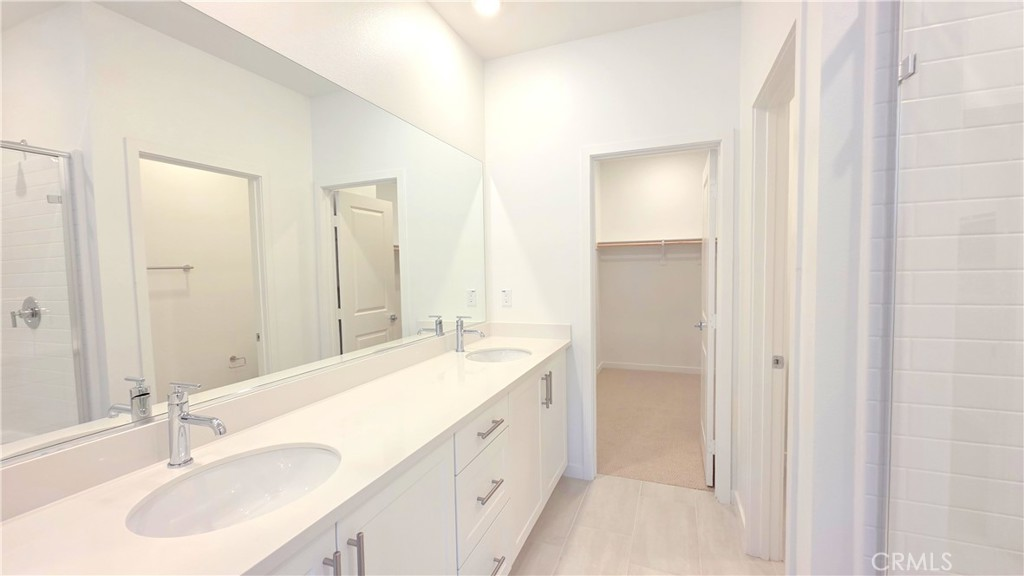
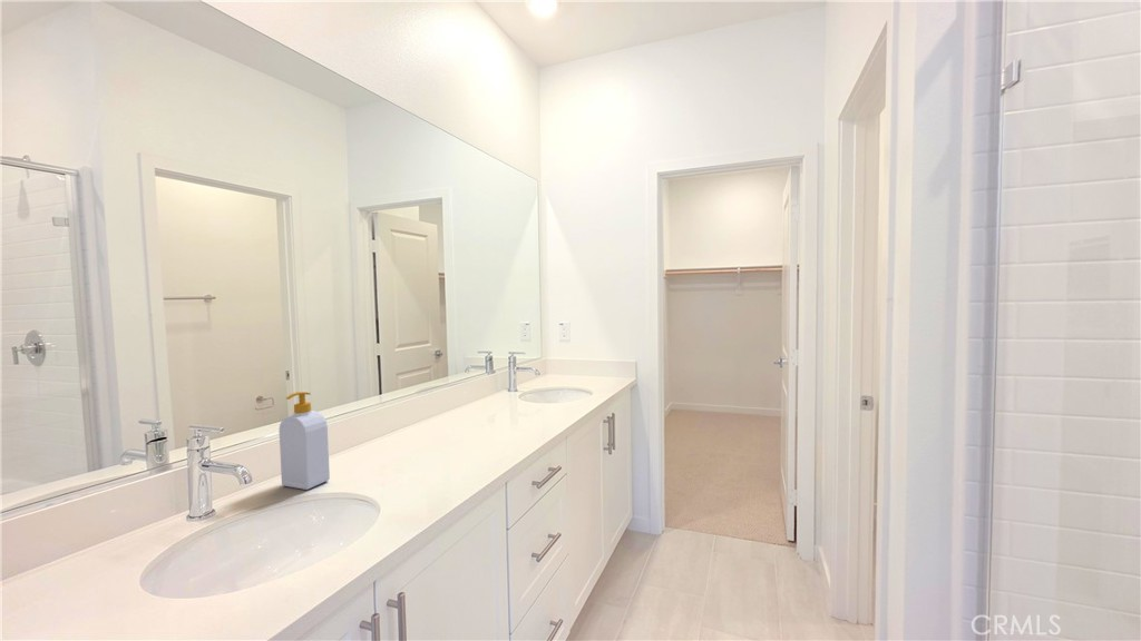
+ soap bottle [279,391,331,491]
